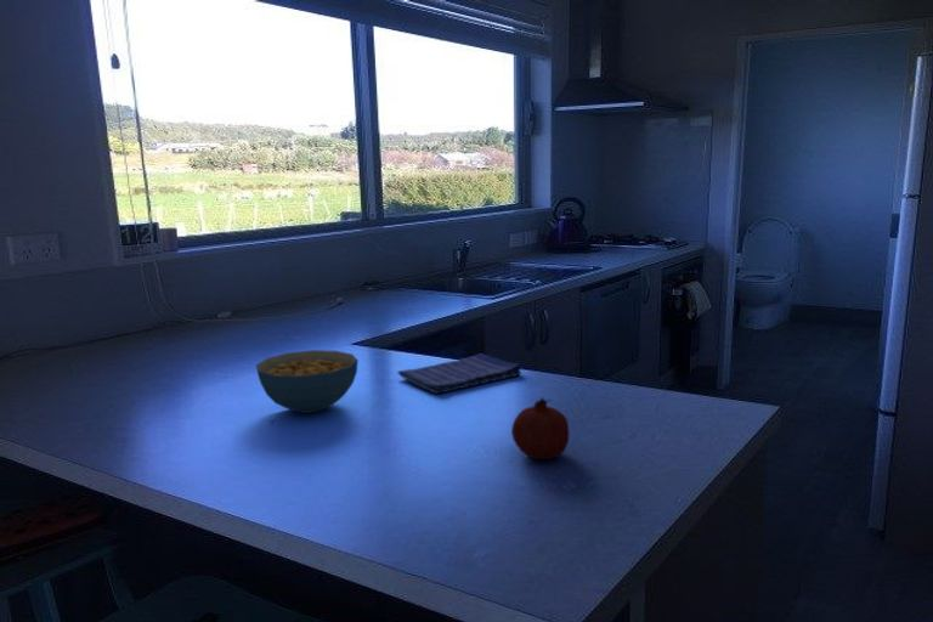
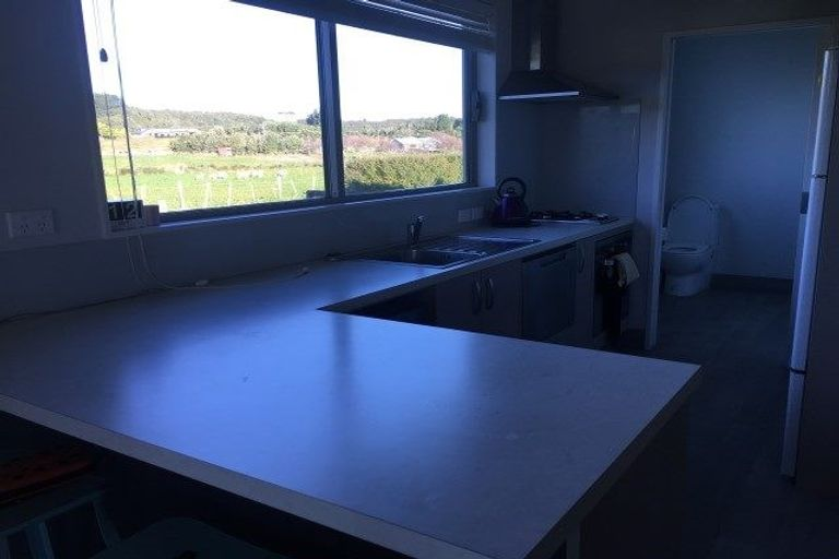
- fruit [510,396,571,460]
- cereal bowl [255,349,360,414]
- dish towel [396,352,522,395]
